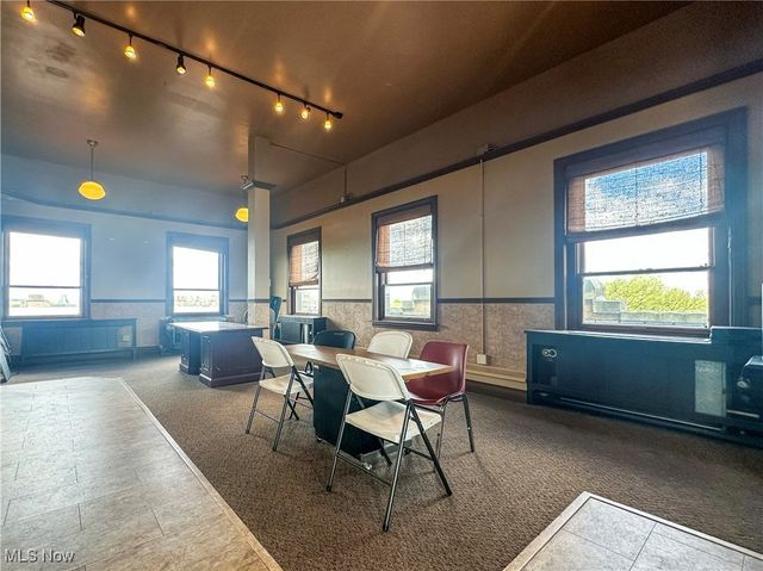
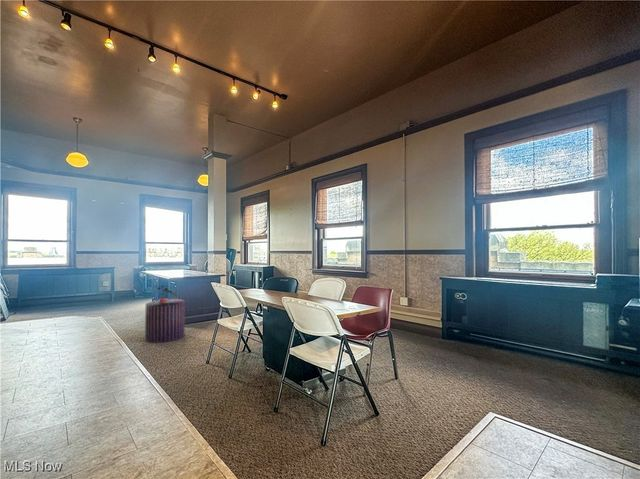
+ stool [144,298,186,344]
+ potted plant [154,284,178,303]
